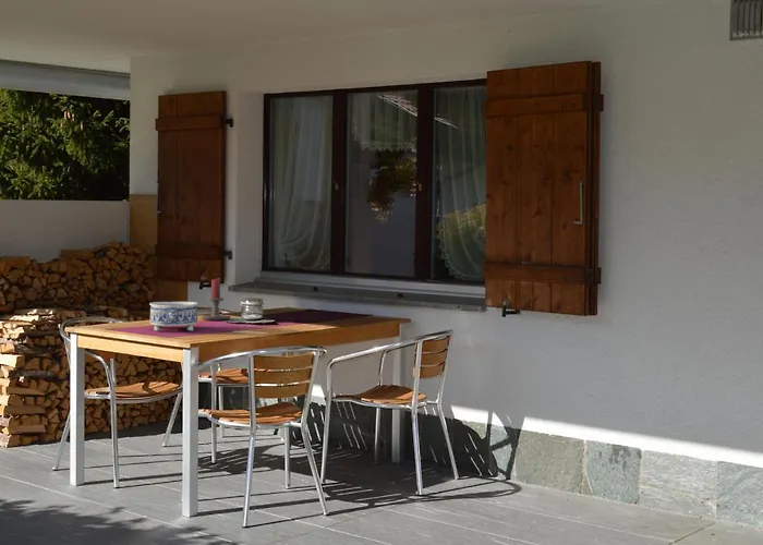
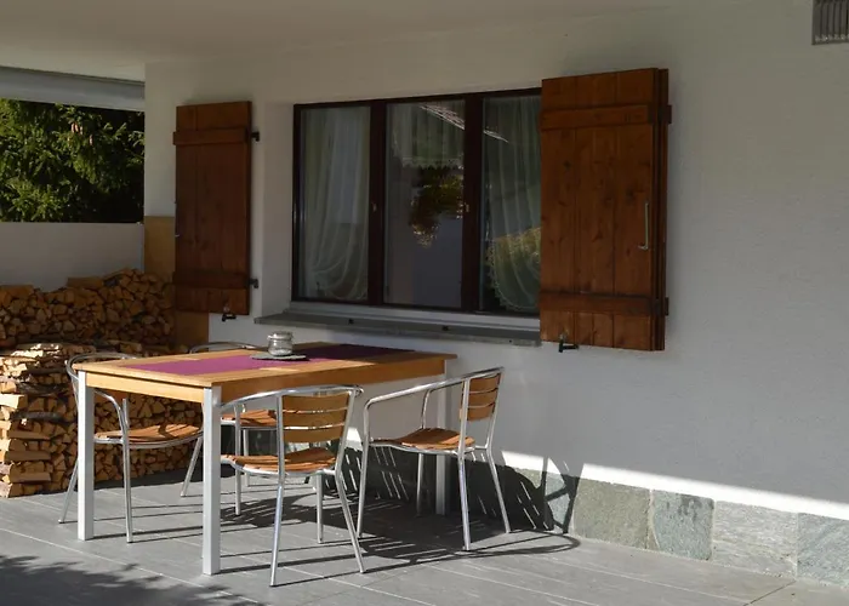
- candle holder [199,277,231,320]
- decorative bowl [148,301,199,332]
